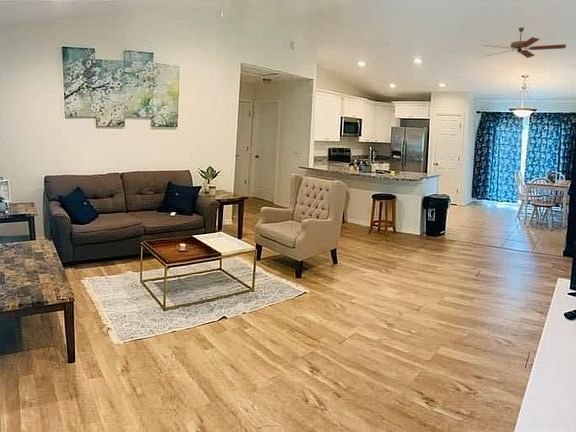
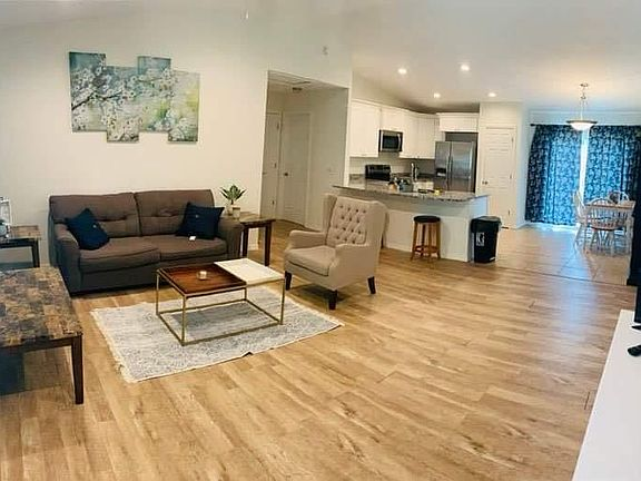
- ceiling fan [481,27,567,59]
